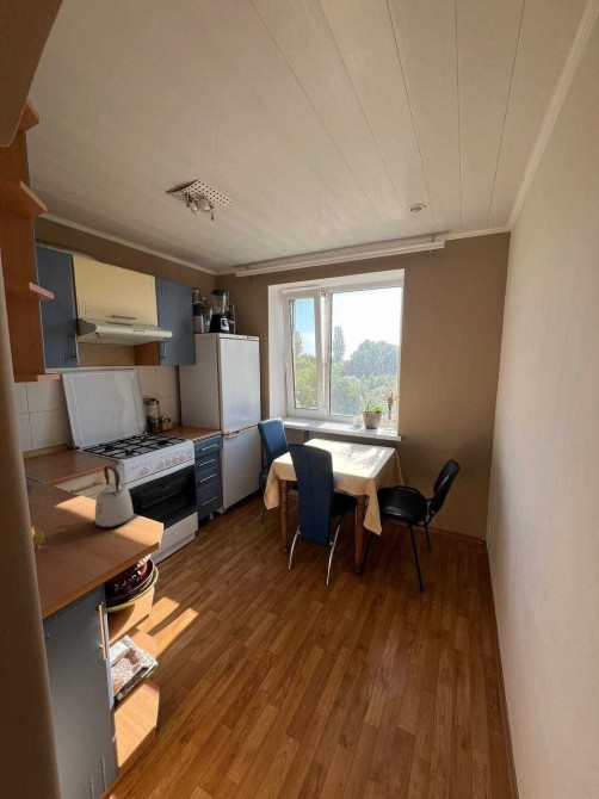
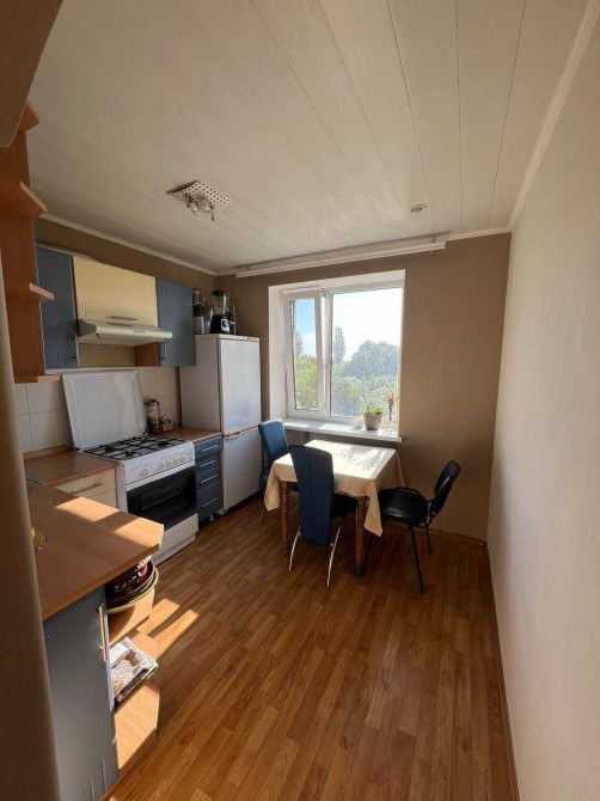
- kettle [94,464,135,528]
